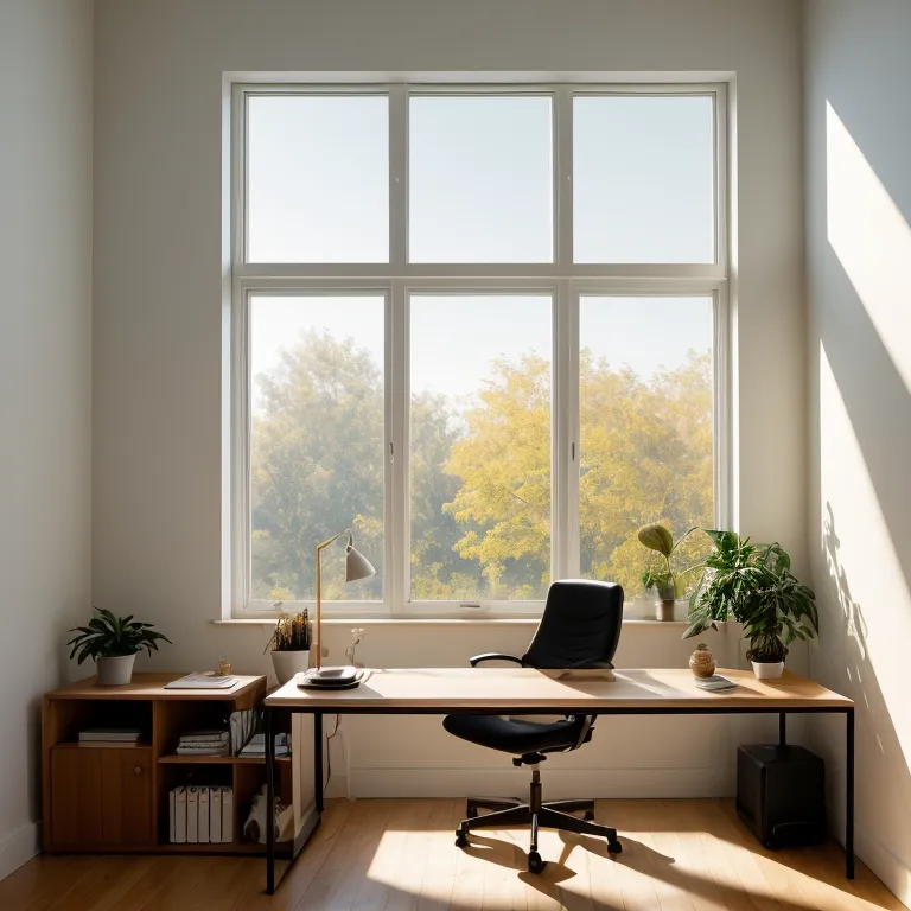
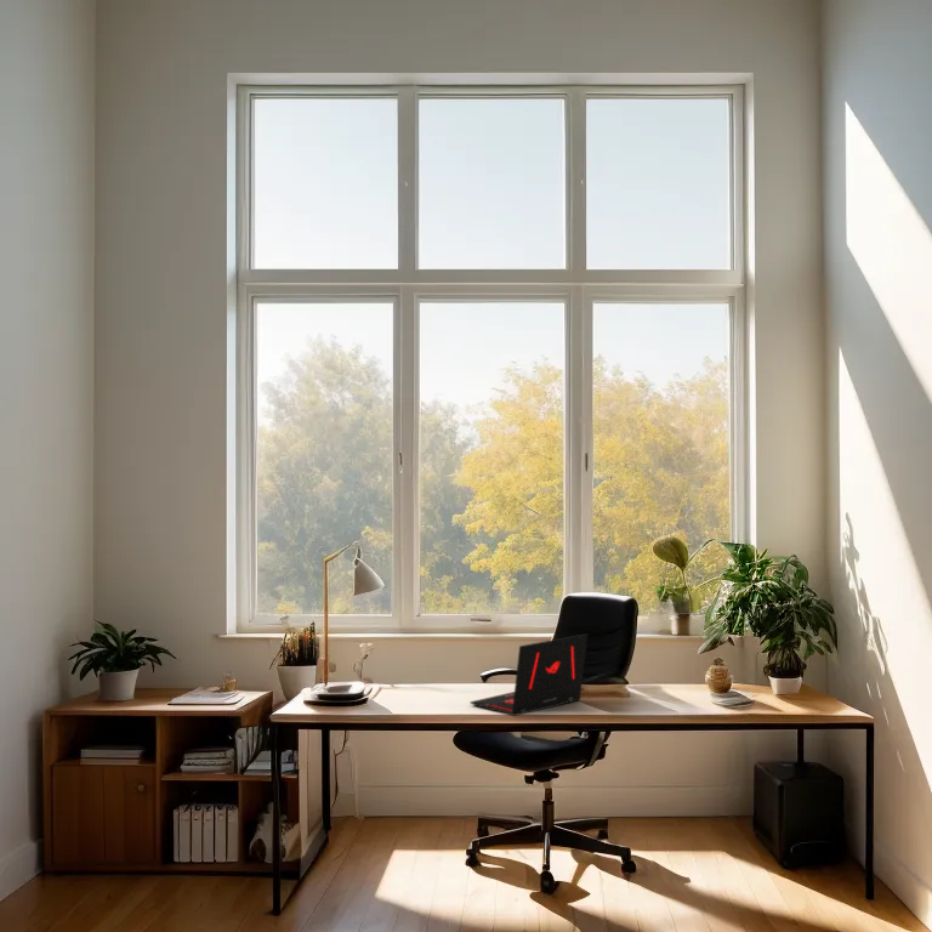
+ laptop [468,632,589,717]
